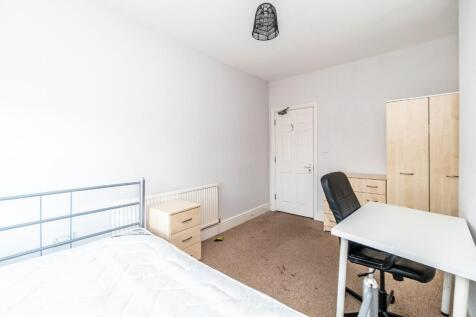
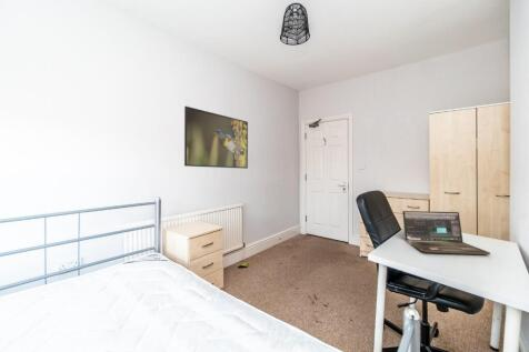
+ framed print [183,105,249,170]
+ laptop [401,210,491,255]
